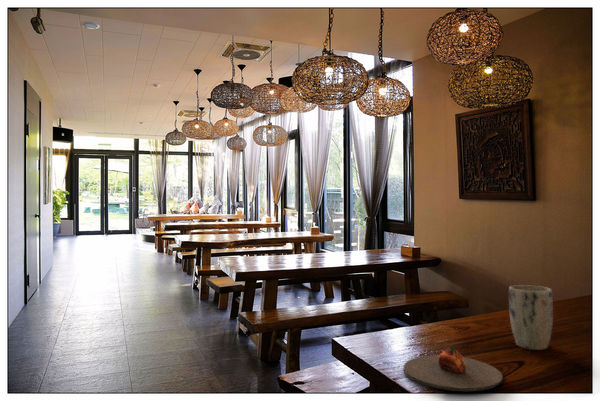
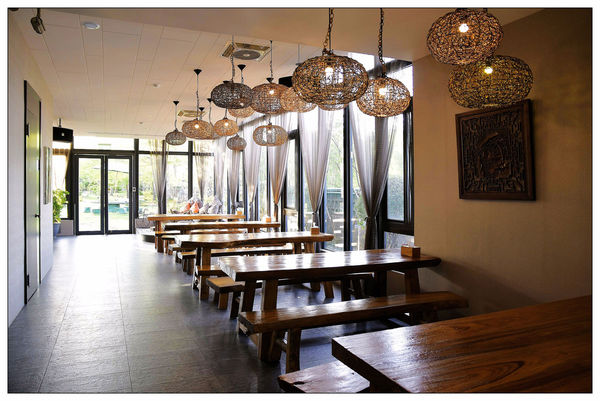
- plant pot [508,284,554,351]
- plate [402,345,504,392]
